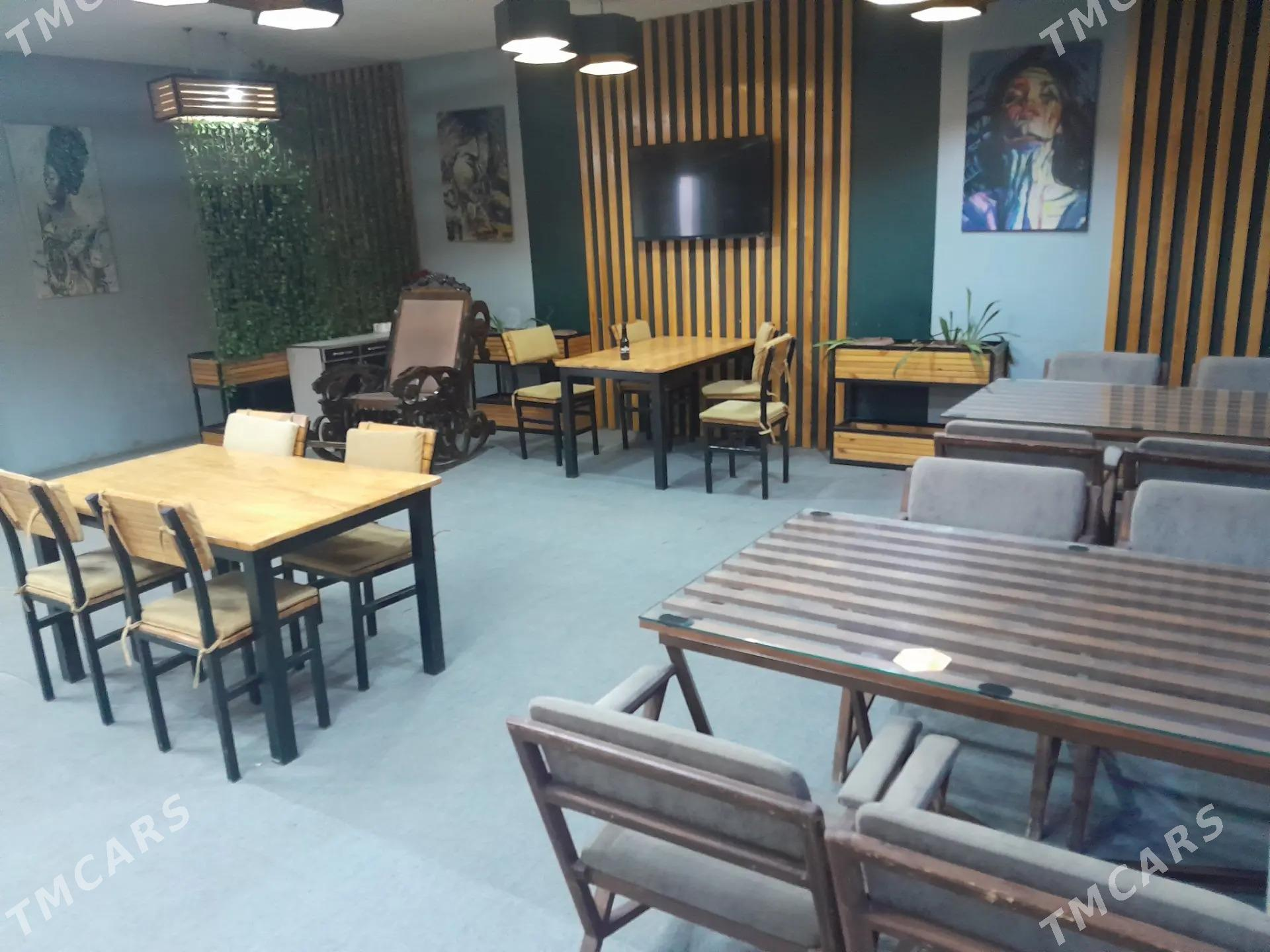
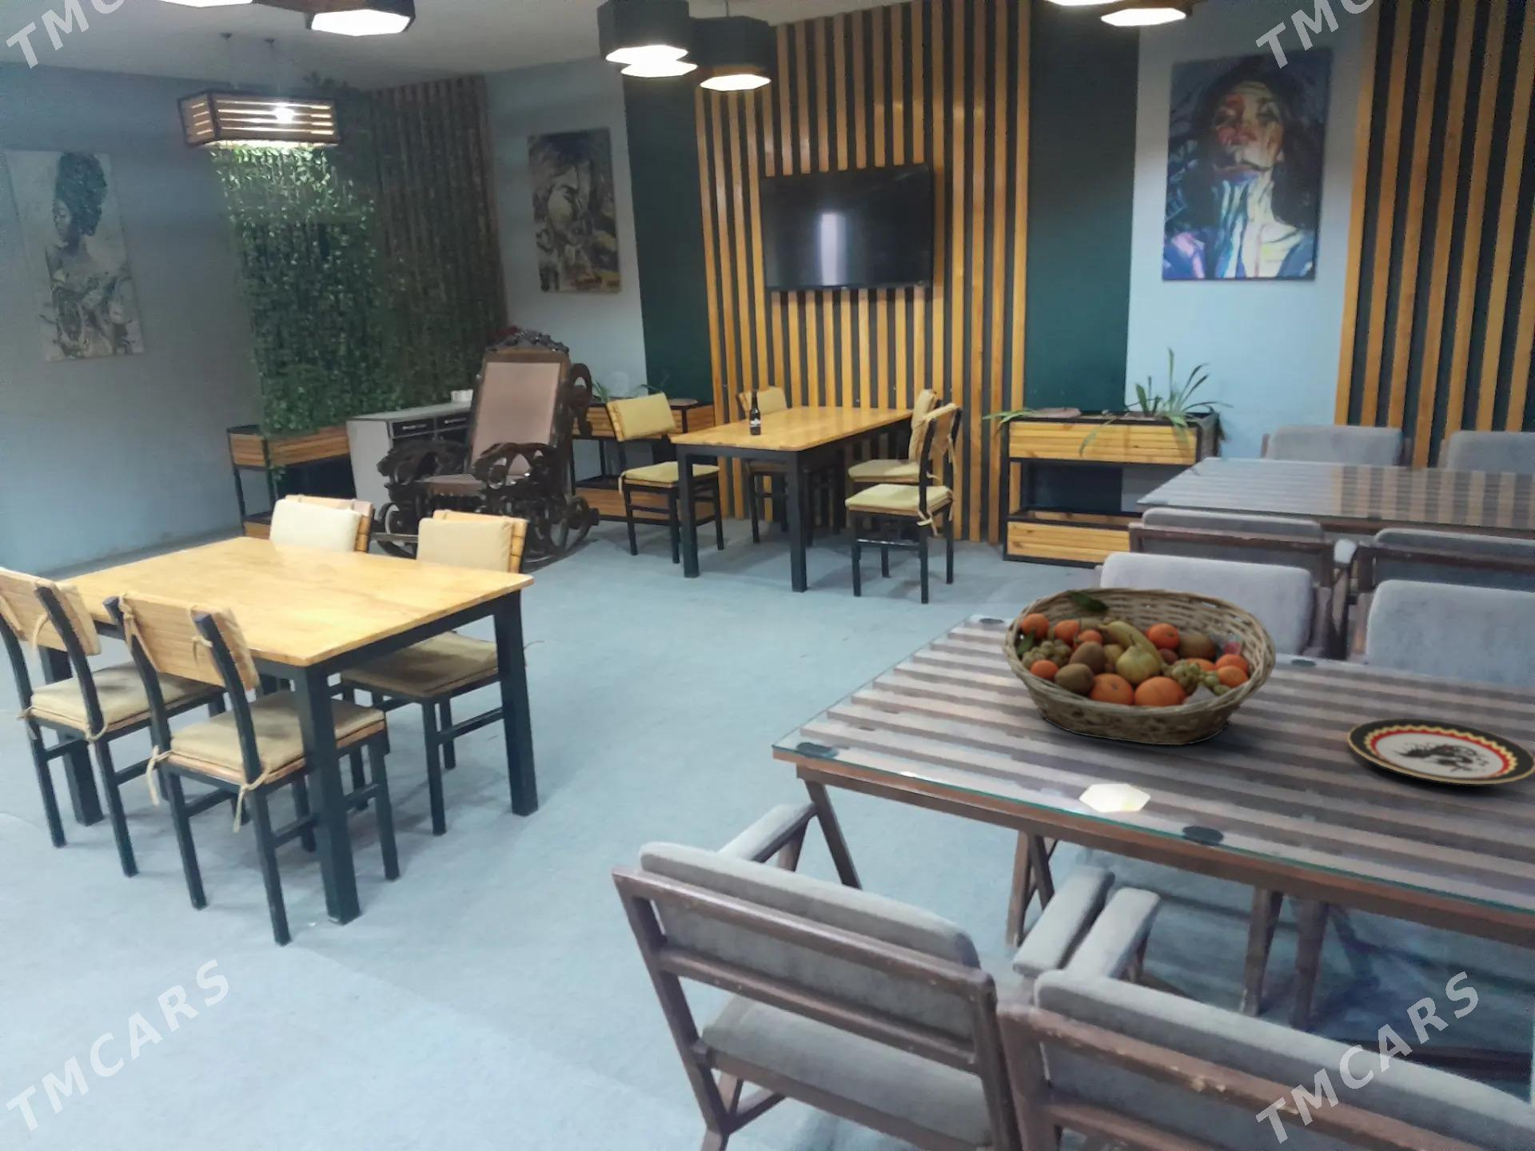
+ fruit basket [1001,586,1276,746]
+ plate [1346,718,1535,785]
